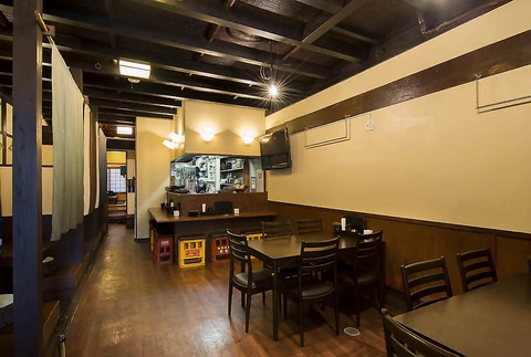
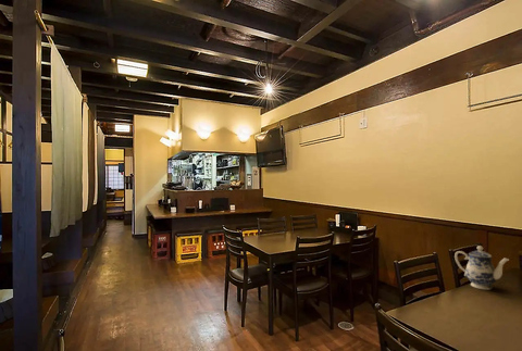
+ teapot [453,245,510,290]
